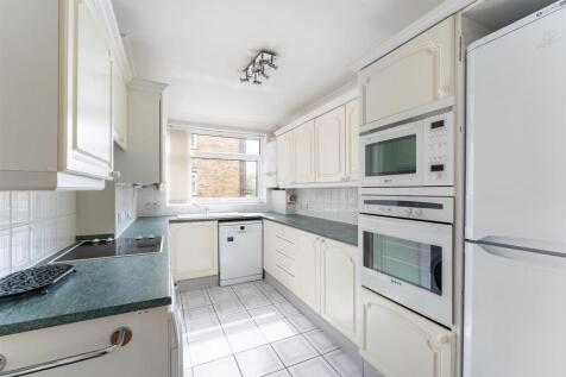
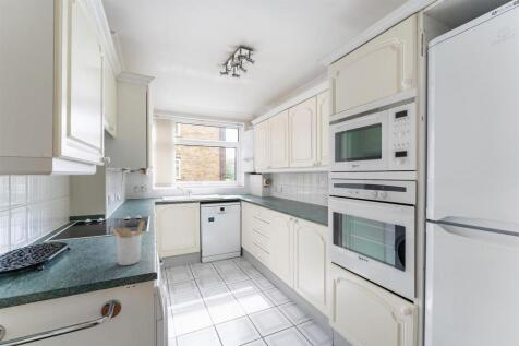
+ utensil holder [110,219,146,266]
